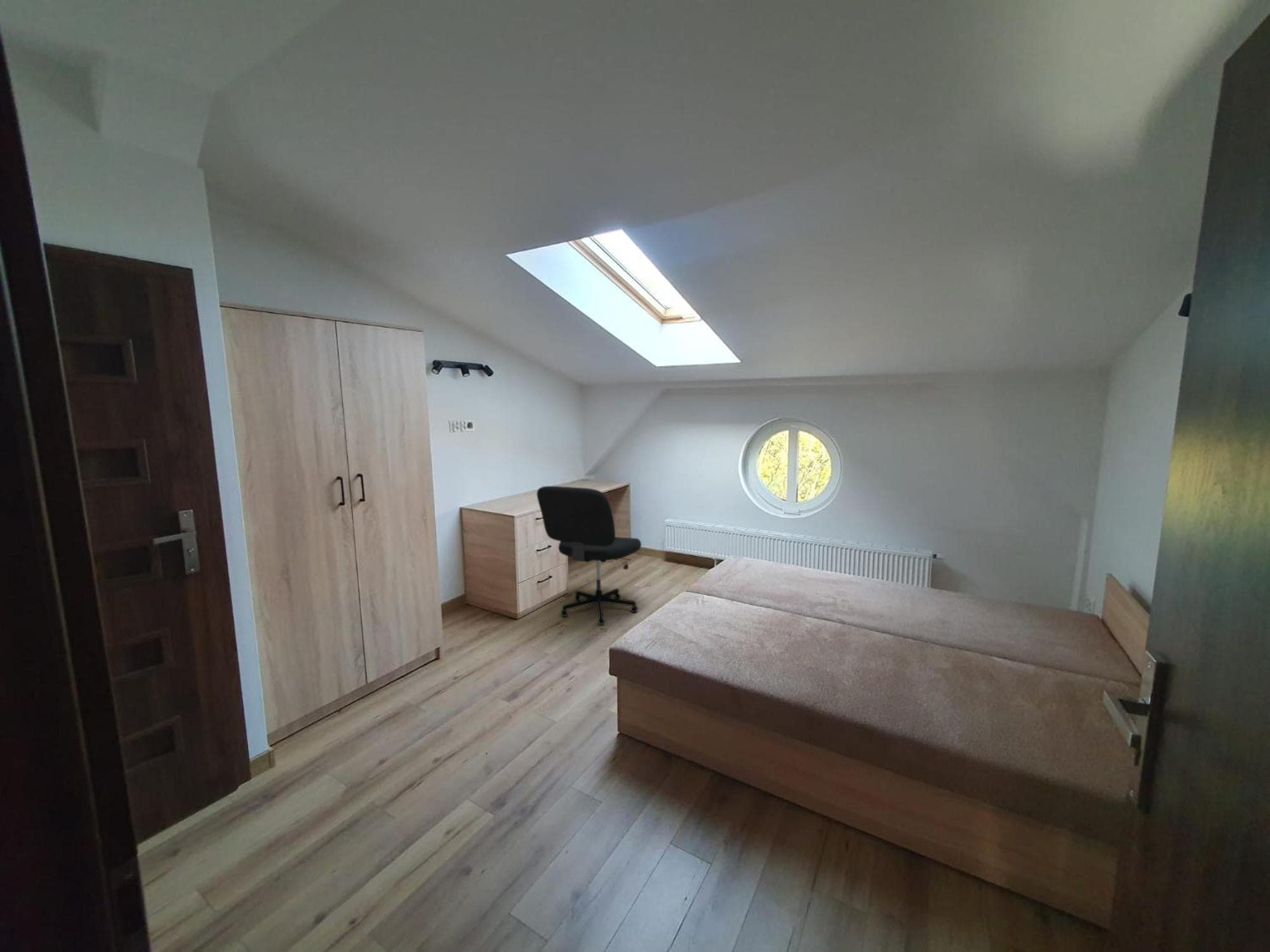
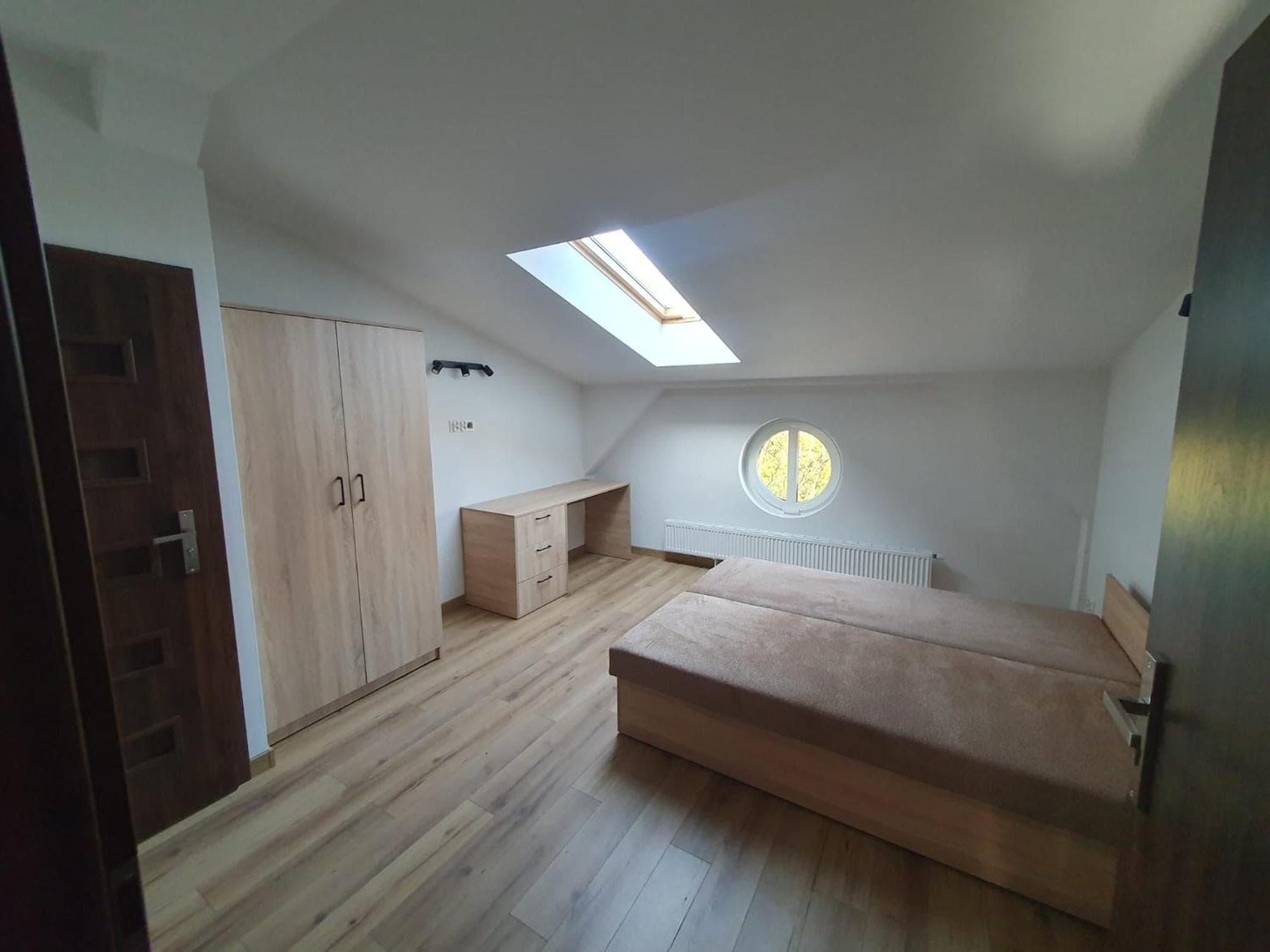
- office chair [536,486,642,625]
